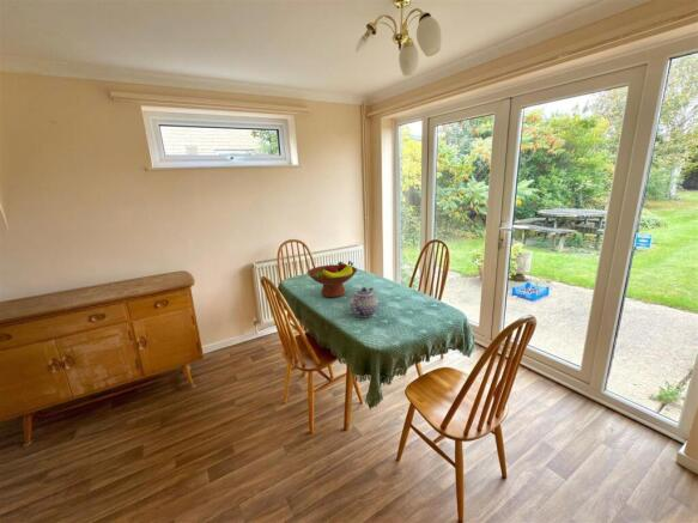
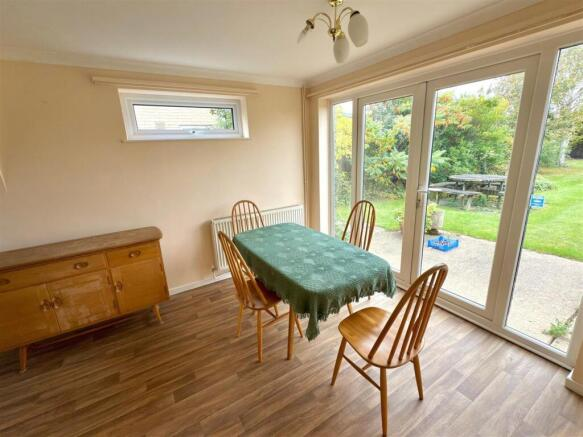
- teapot [350,286,380,318]
- fruit bowl [306,260,358,298]
